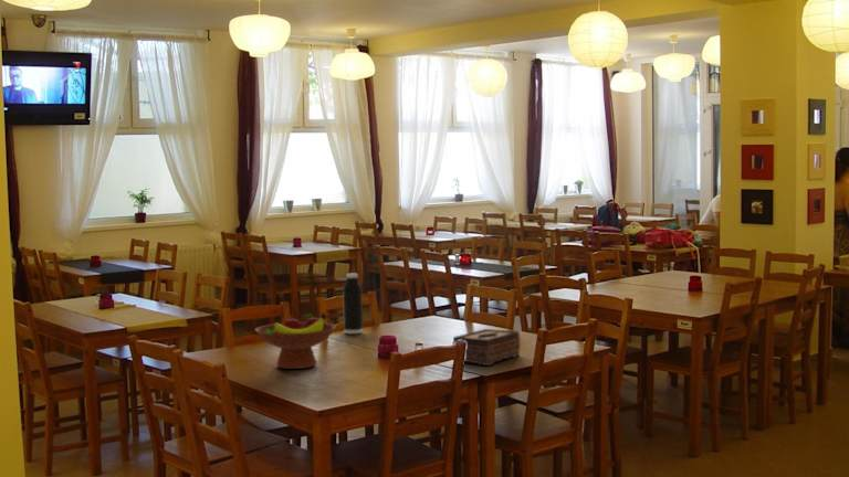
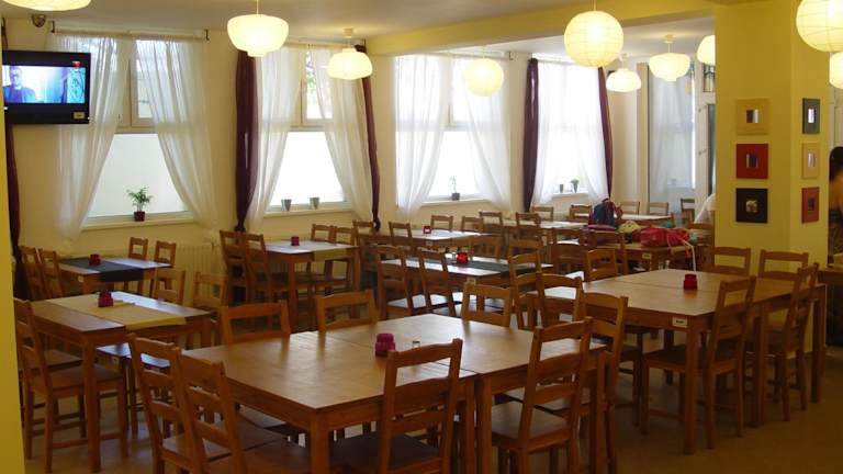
- water bottle [342,273,364,335]
- fruit bowl [254,311,337,370]
- tissue box [451,328,521,367]
